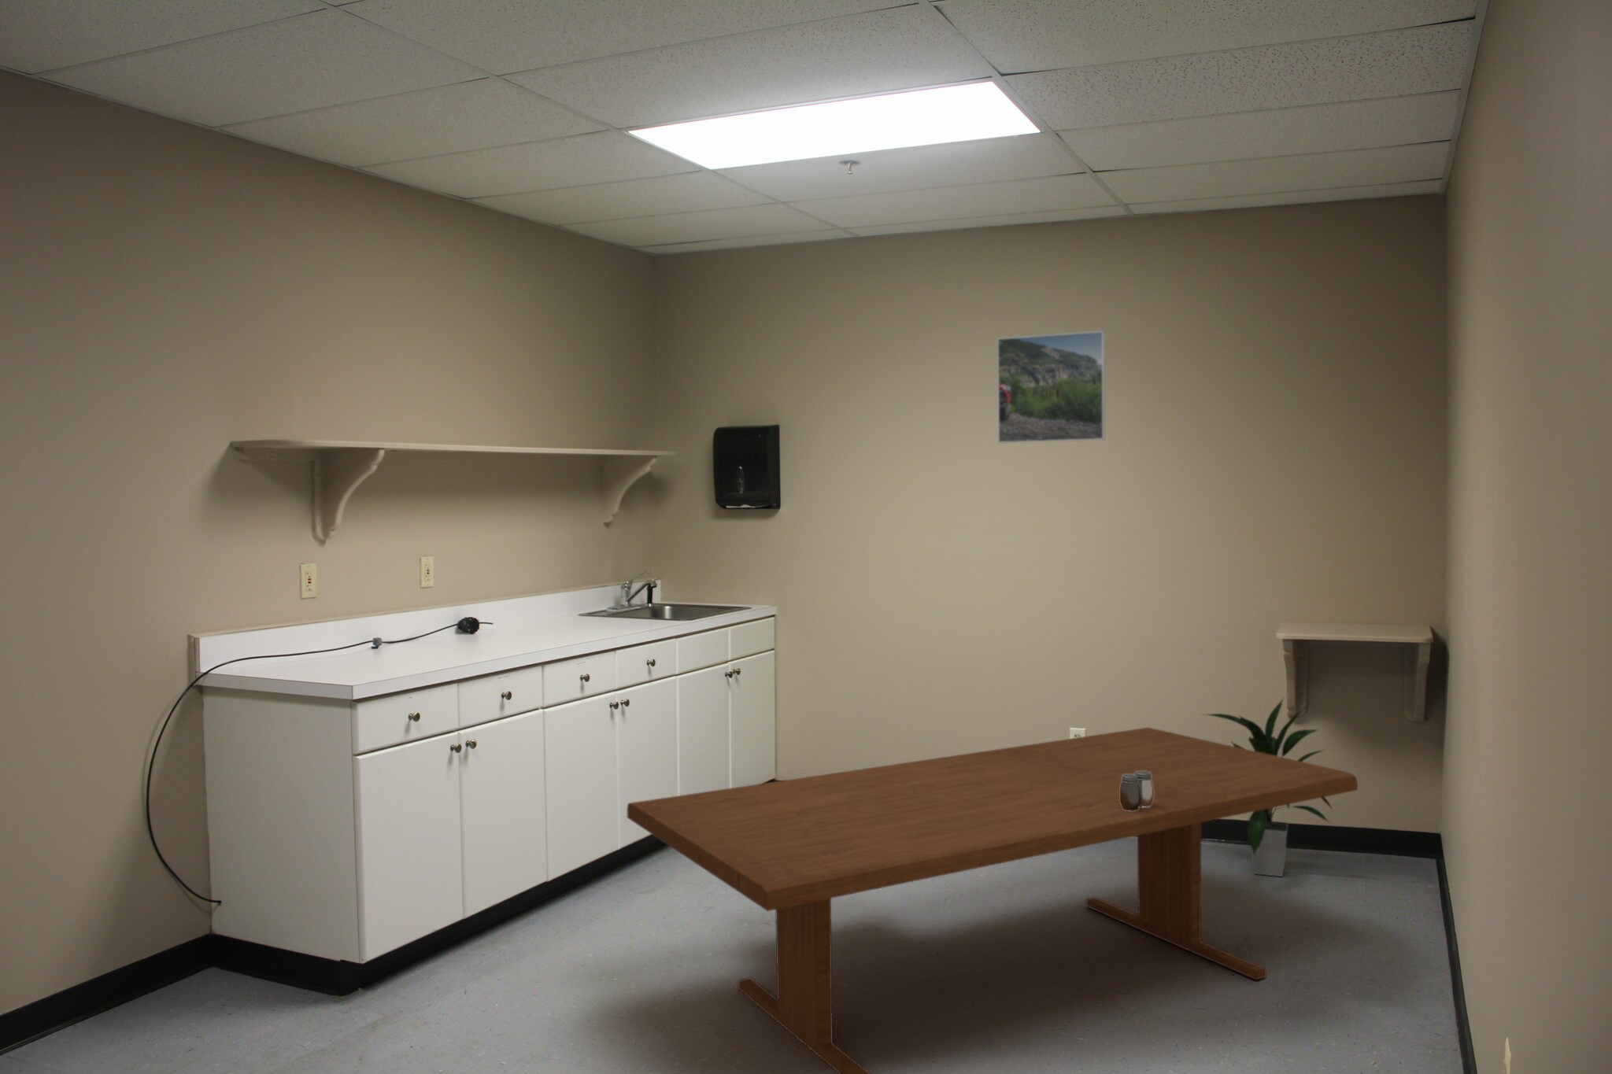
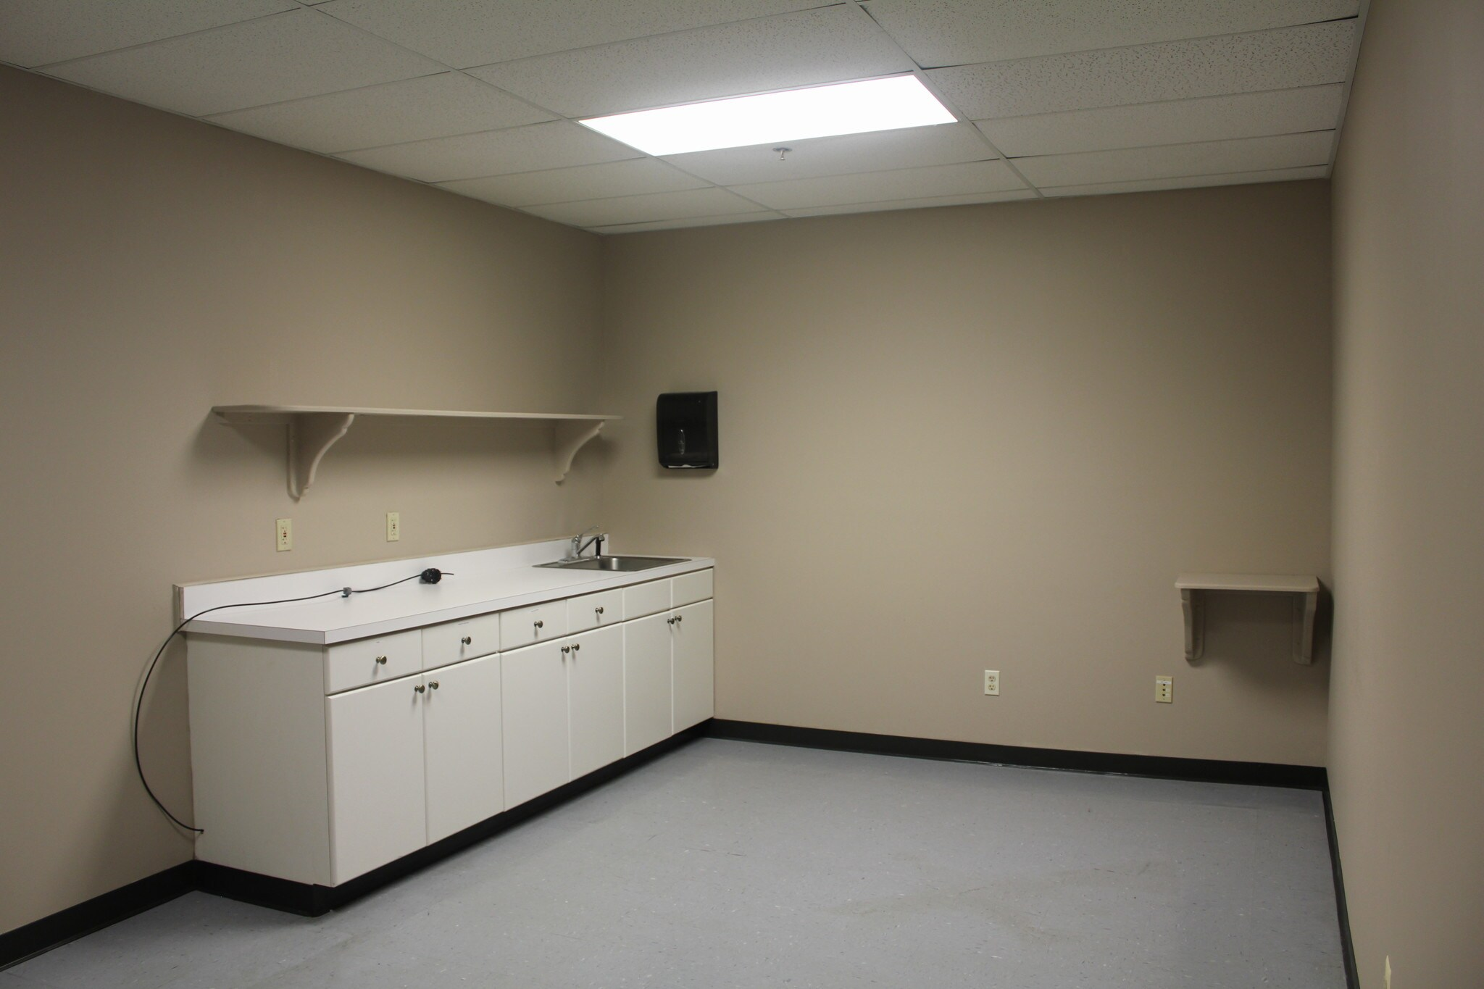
- indoor plant [1196,696,1335,877]
- salt and pepper shaker [1121,771,1154,811]
- table [626,726,1359,1074]
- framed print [996,330,1106,444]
